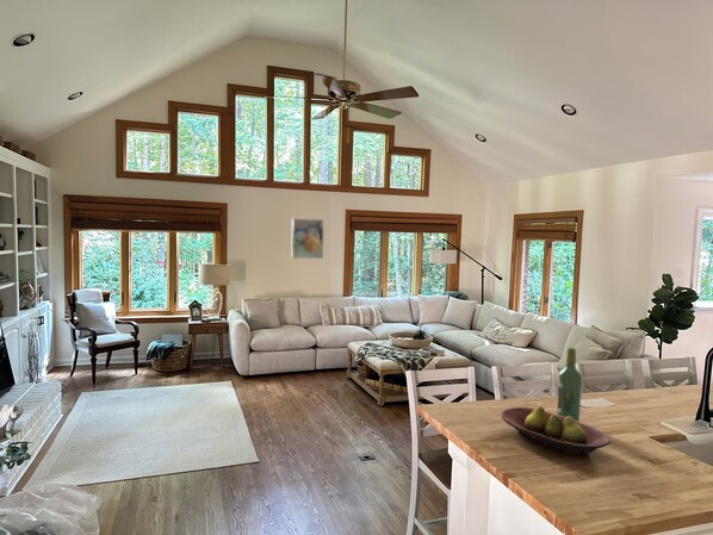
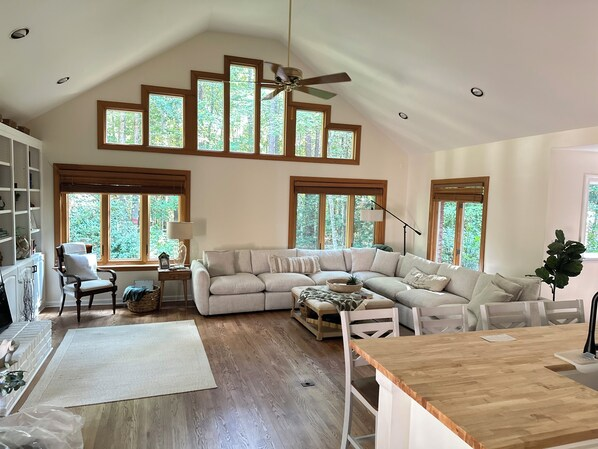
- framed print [290,218,324,260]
- wine bottle [556,347,583,423]
- fruit bowl [500,405,612,456]
